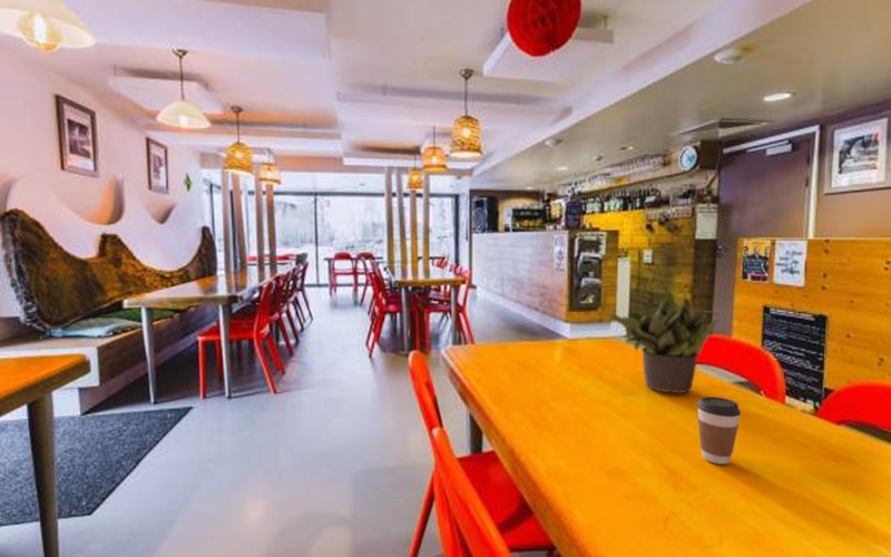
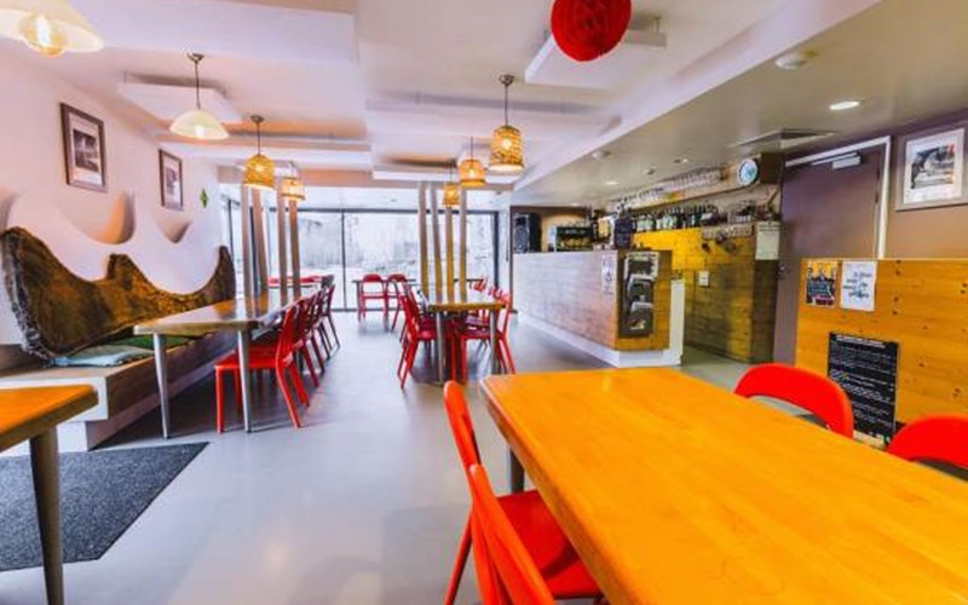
- potted plant [605,290,719,394]
- coffee cup [696,395,742,466]
